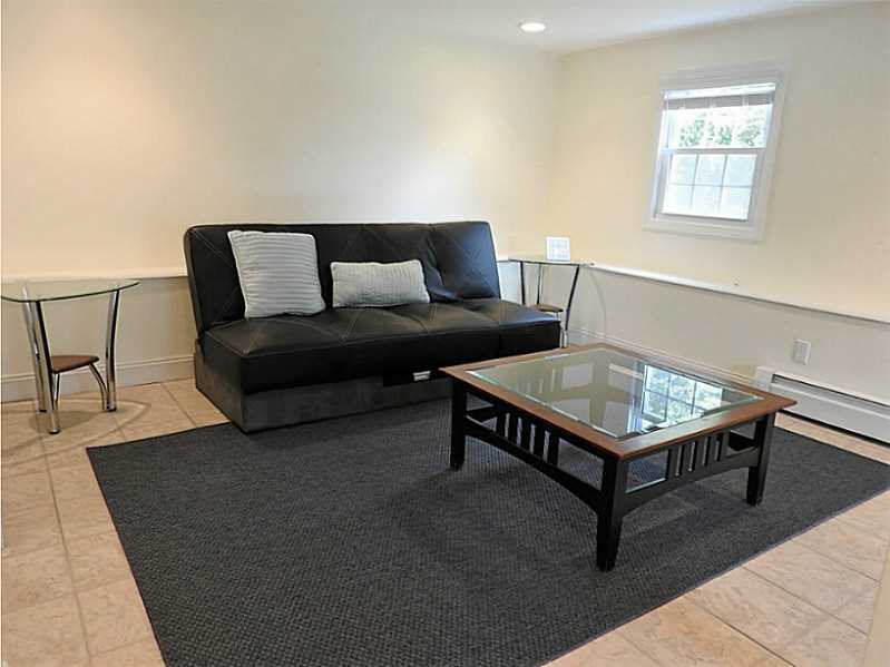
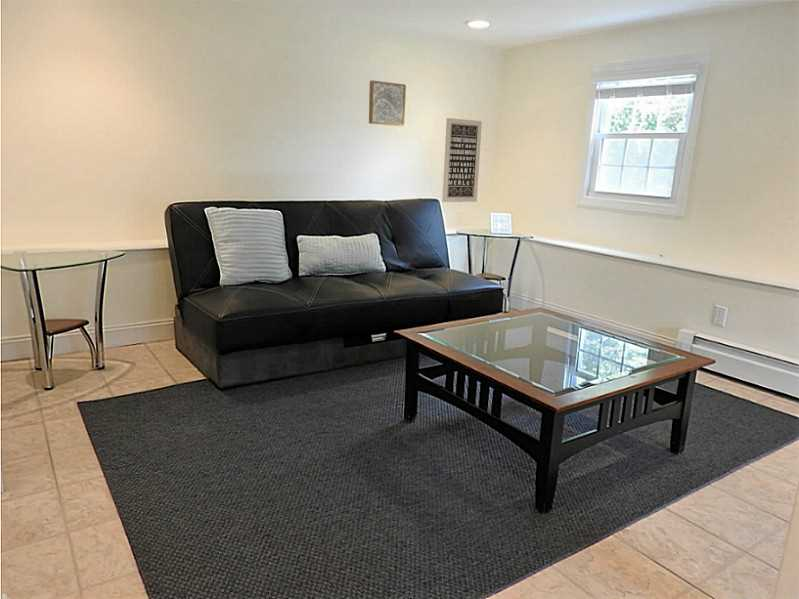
+ wall art [368,79,407,127]
+ wall art [441,117,483,203]
